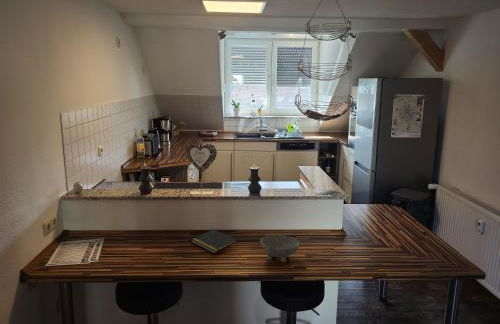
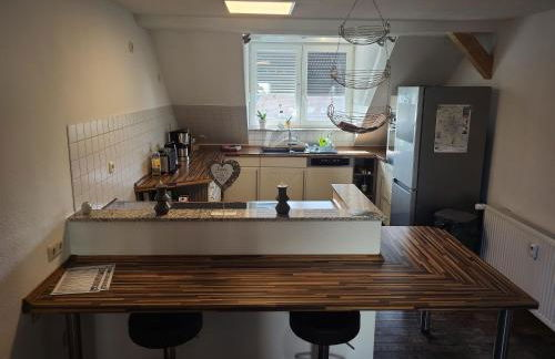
- notepad [191,228,238,254]
- bowl [259,234,301,263]
